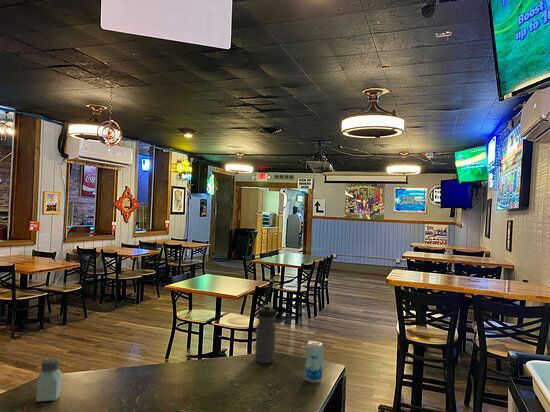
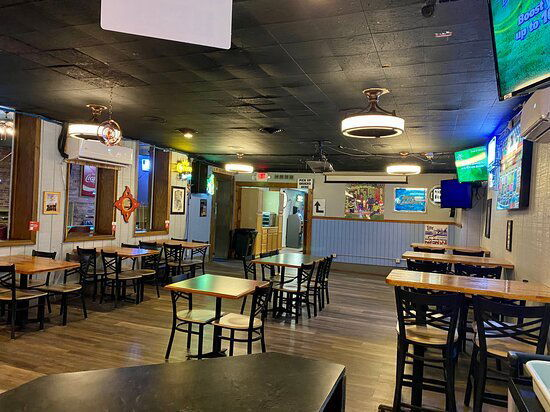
- saltshaker [35,358,62,402]
- water bottle [254,304,277,364]
- beverage can [304,340,324,383]
